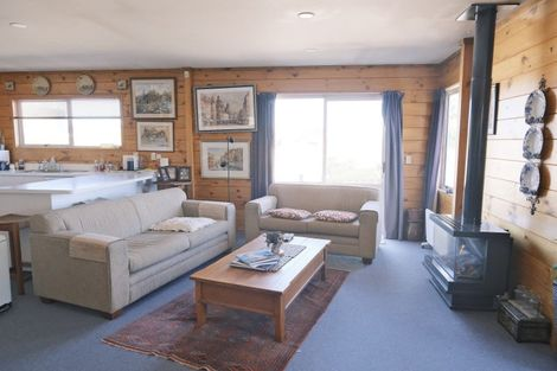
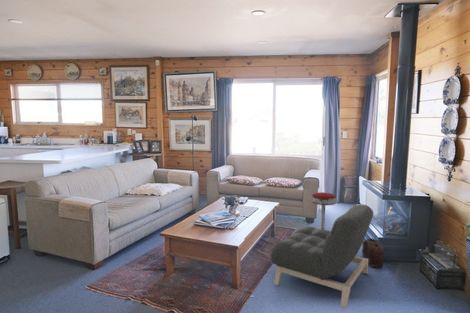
+ bag [361,238,385,268]
+ armchair [270,203,374,309]
+ bar stool [311,191,337,230]
